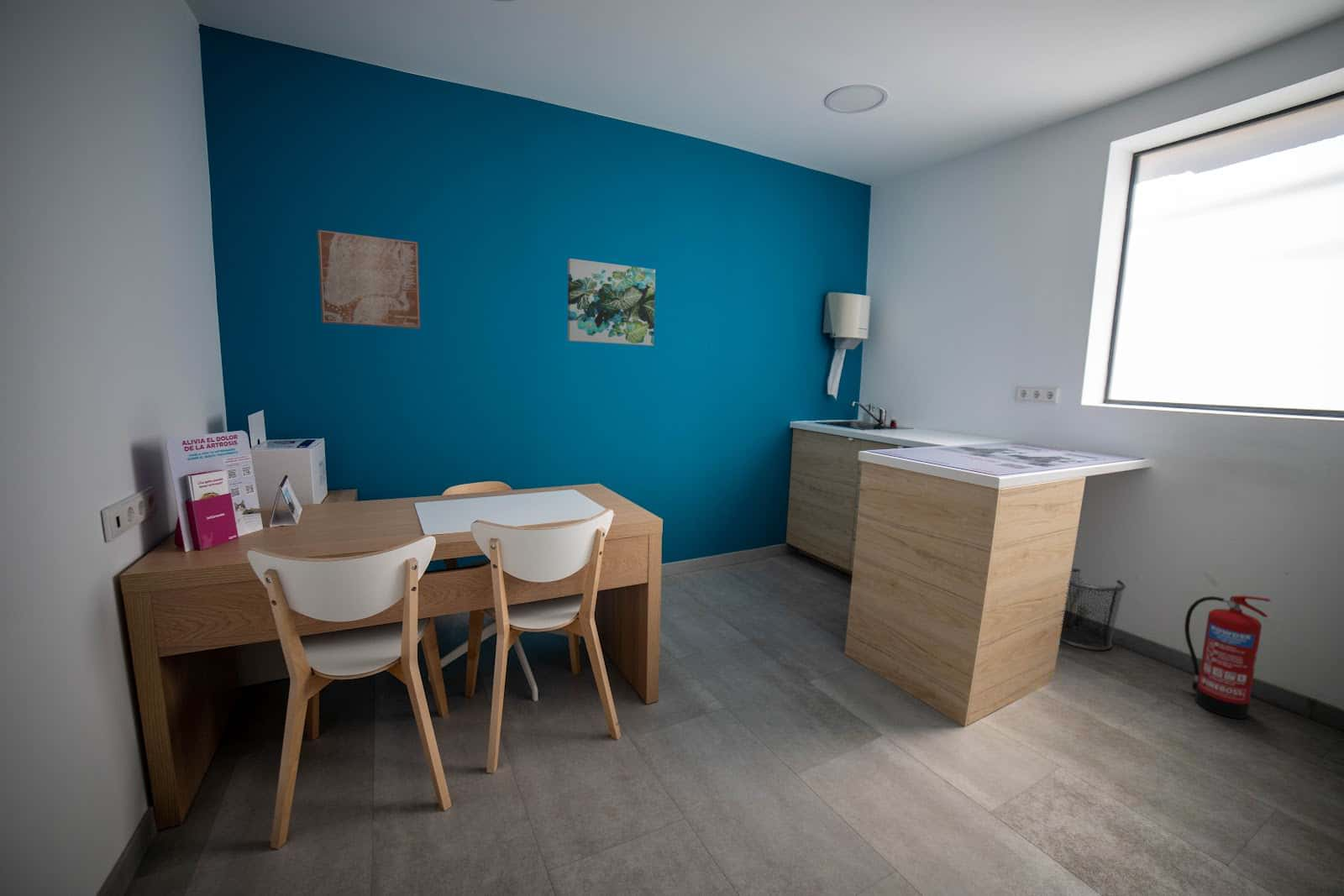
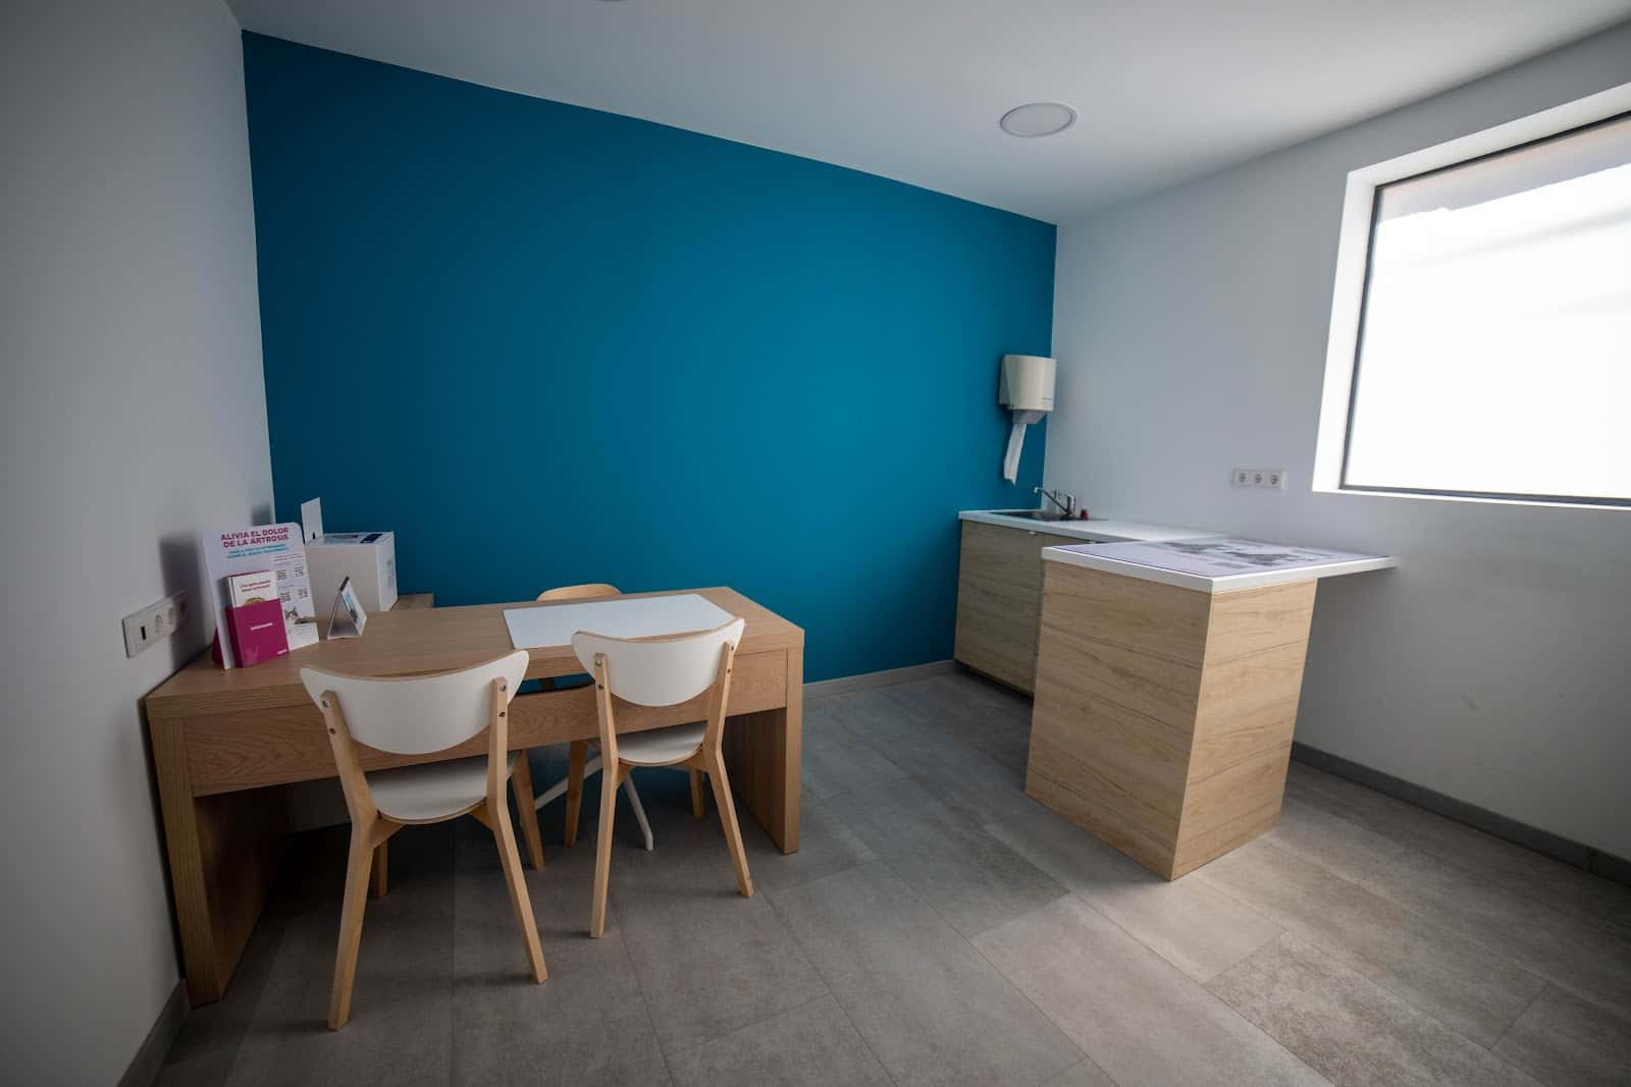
- fire extinguisher [1184,595,1272,720]
- wall art [567,258,656,347]
- wall art [317,229,421,329]
- waste bin [1059,568,1126,651]
